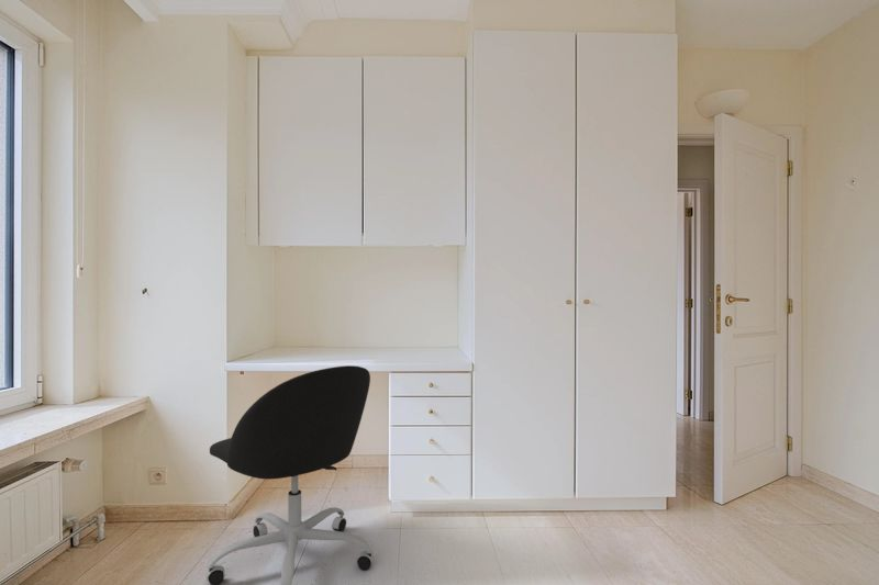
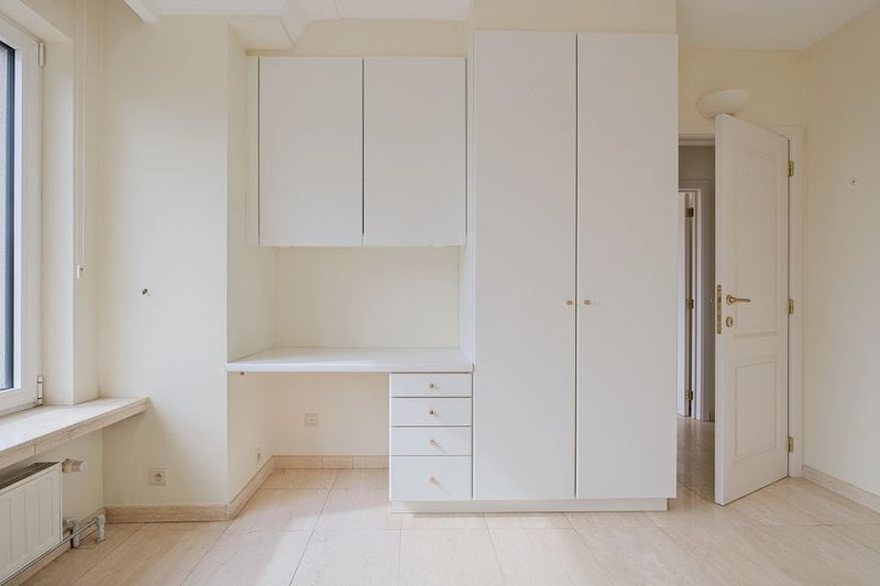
- office chair [205,364,376,585]
